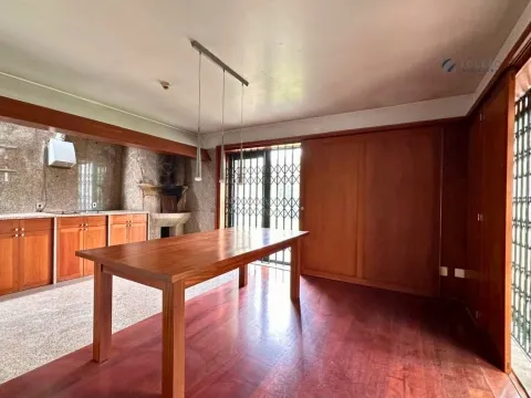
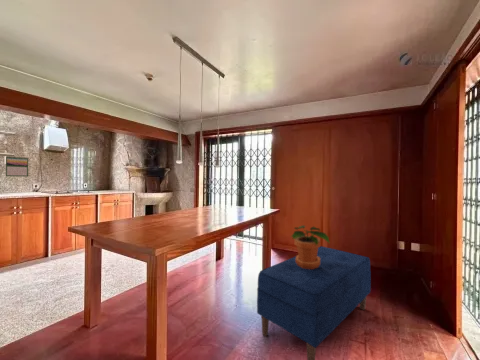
+ bench [256,245,372,360]
+ calendar [5,155,29,177]
+ potted plant [289,224,330,269]
